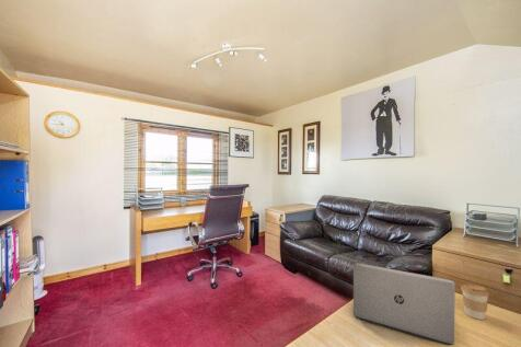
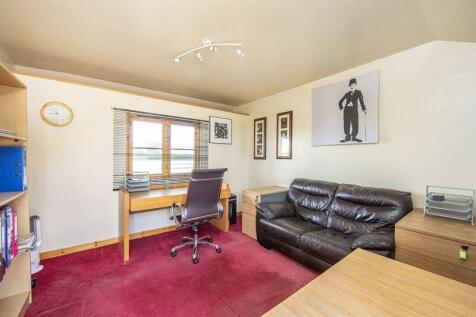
- laptop [352,262,456,346]
- coffee cup [460,284,490,321]
